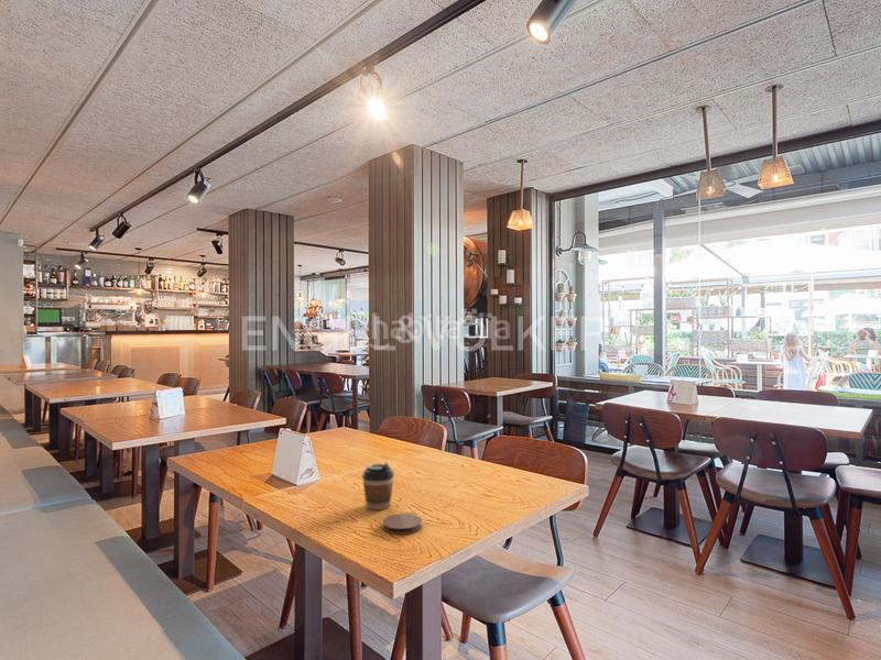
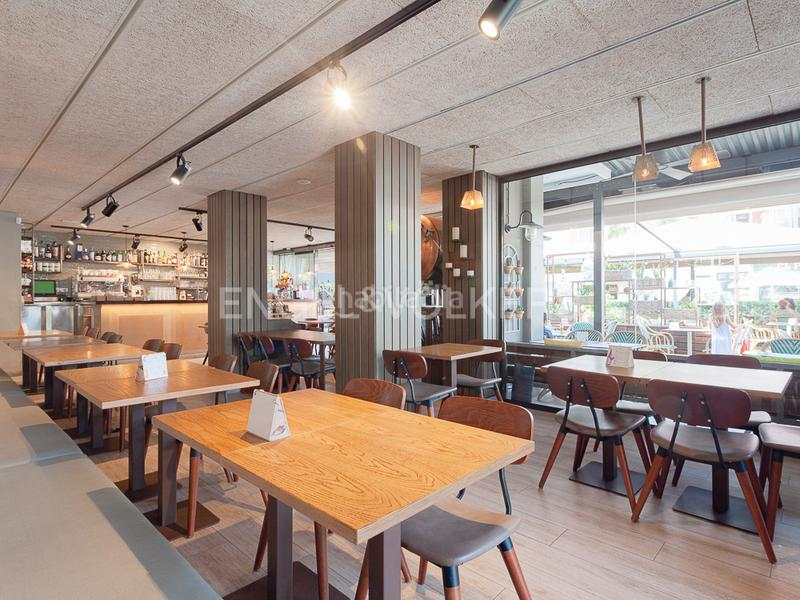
- coaster [382,513,423,536]
- coffee cup [361,461,395,510]
